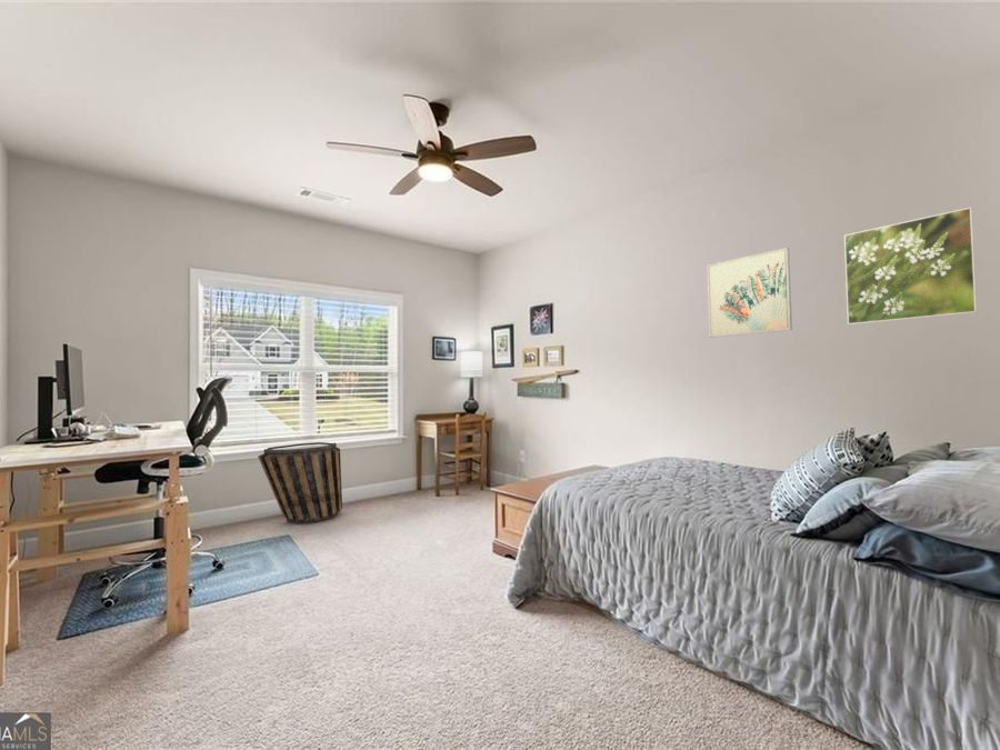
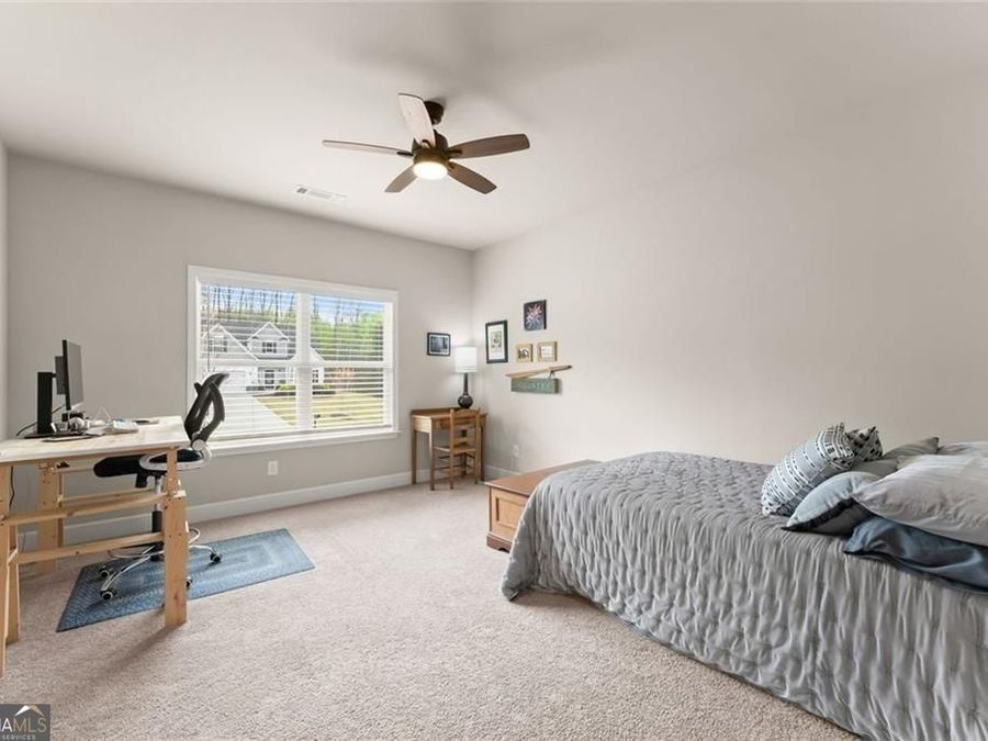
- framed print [843,207,978,326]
- wall art [706,247,793,339]
- basket [257,441,343,524]
